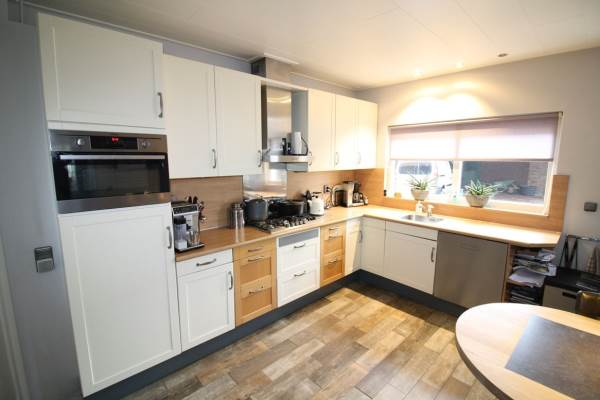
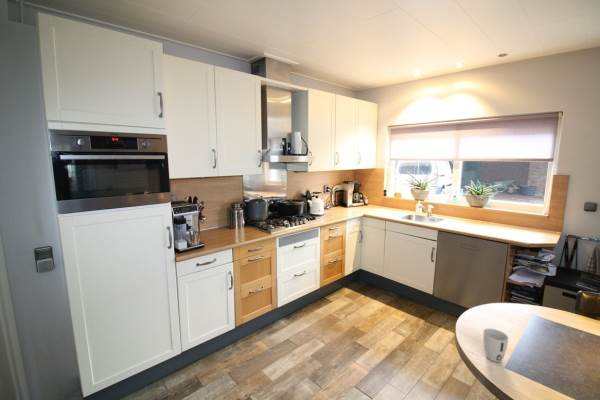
+ cup [482,328,510,363]
